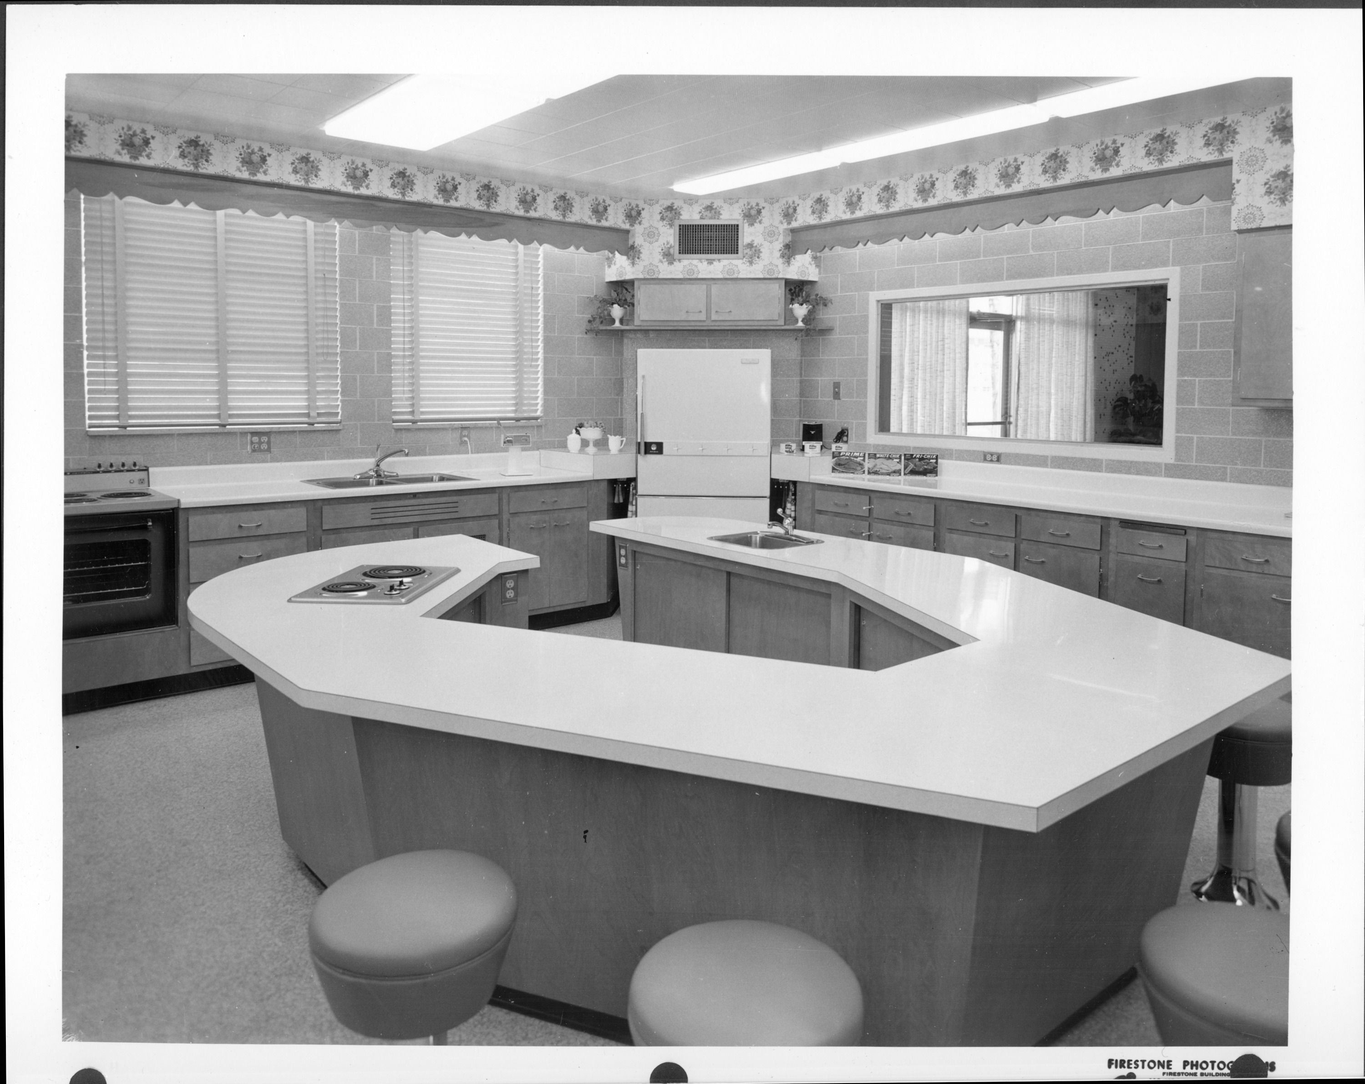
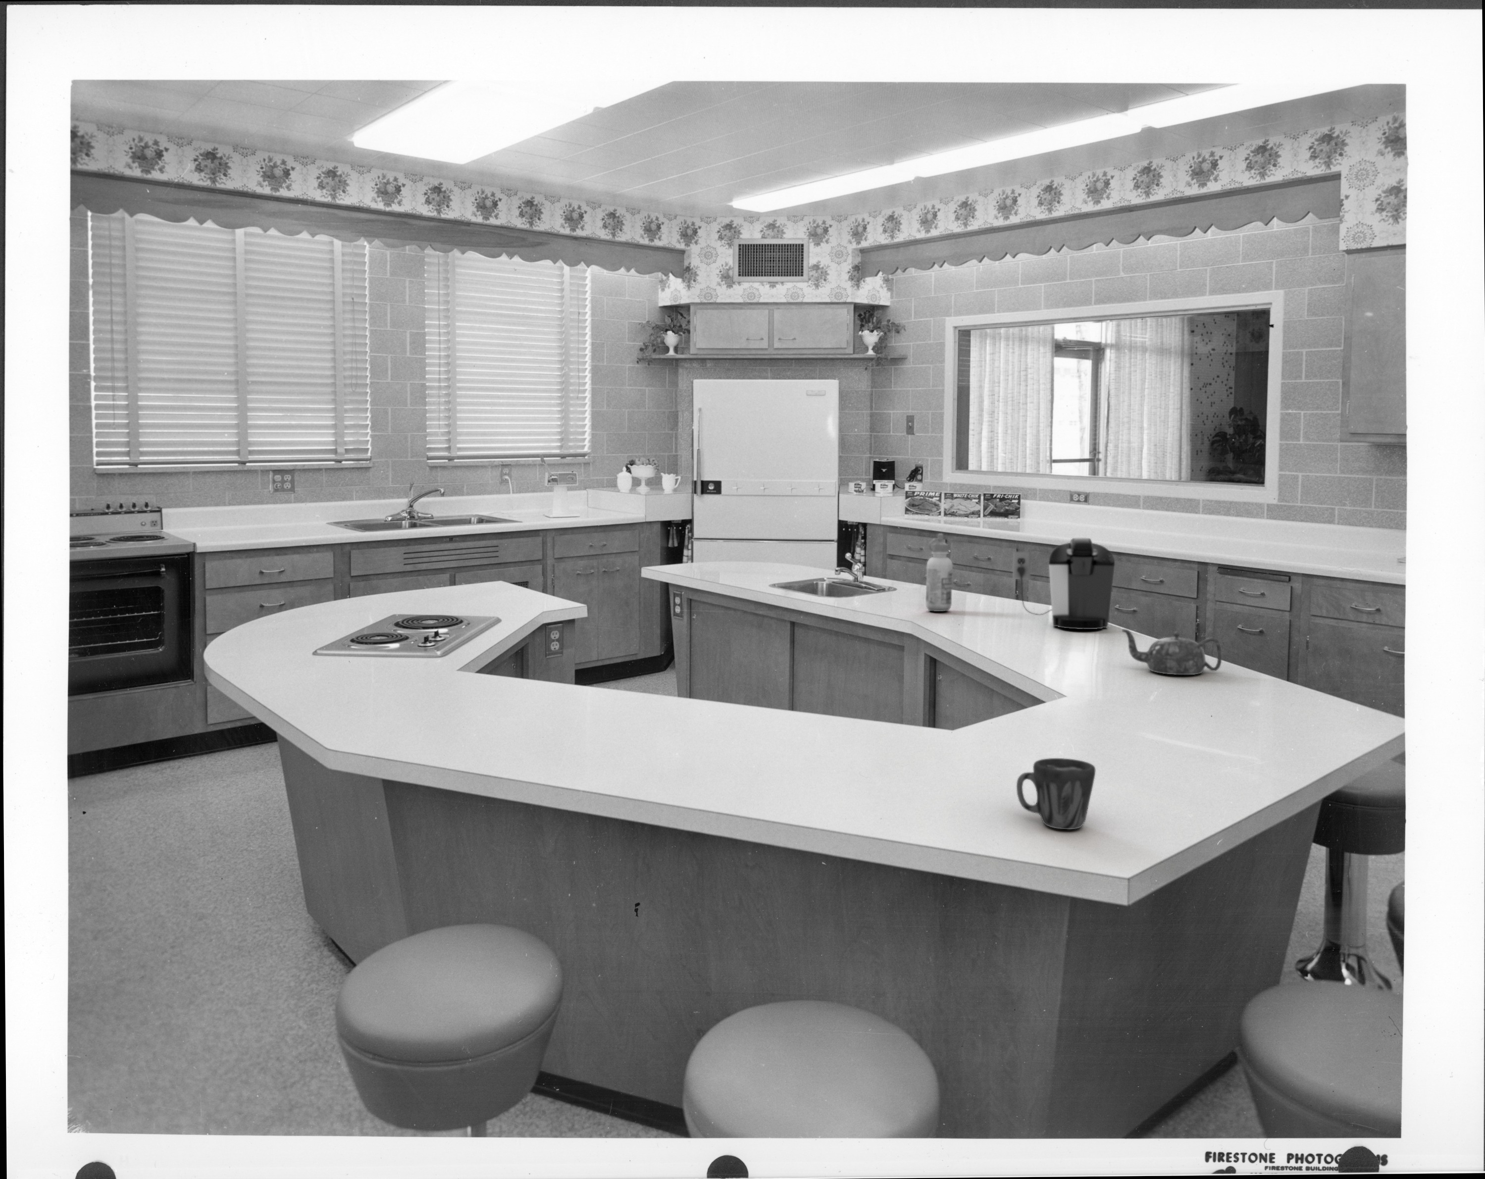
+ teapot [1121,629,1222,675]
+ glue bottle [925,533,953,612]
+ coffee maker [1012,536,1116,629]
+ cup [1016,757,1096,829]
